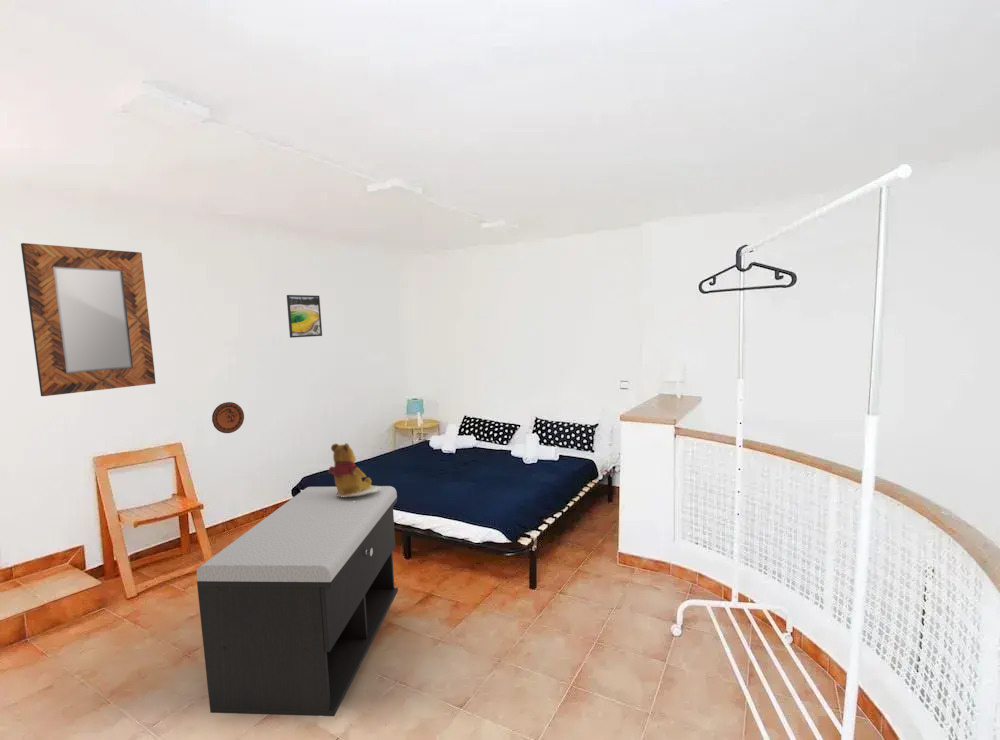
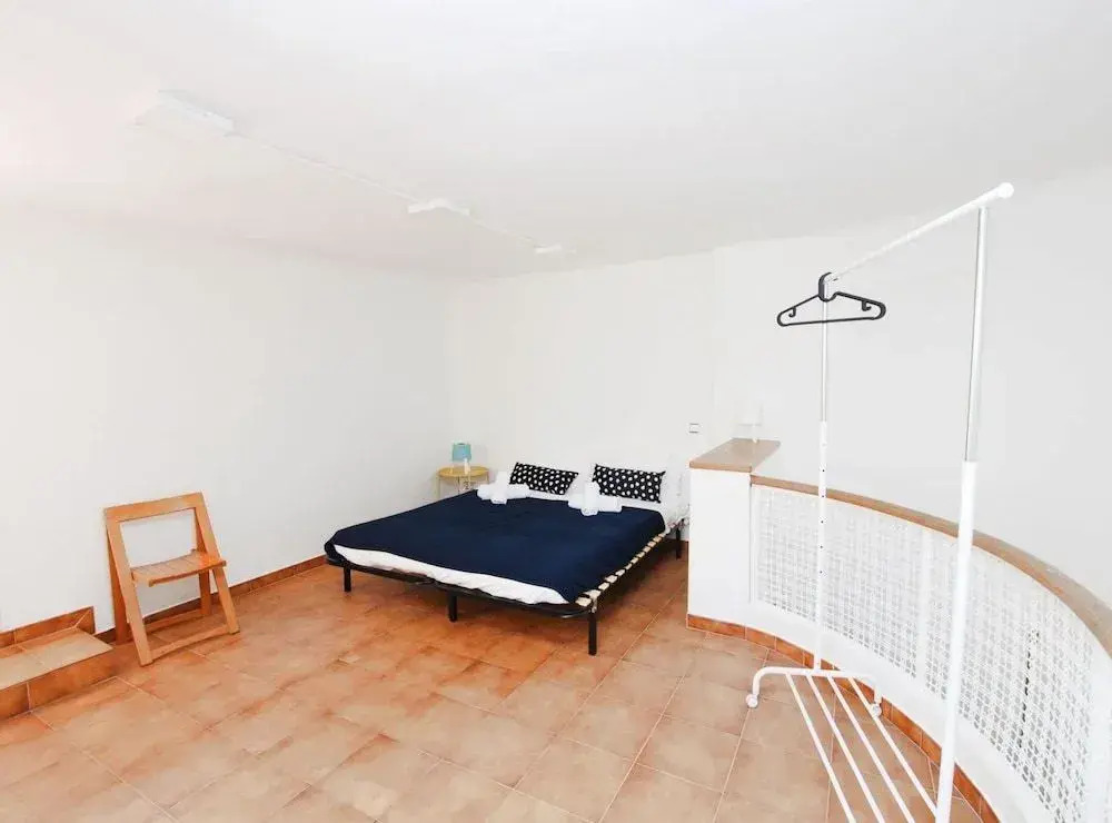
- storage bench [196,485,399,718]
- home mirror [20,242,157,397]
- teddy bear [328,442,380,502]
- decorative plate [211,401,245,434]
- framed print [286,294,323,339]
